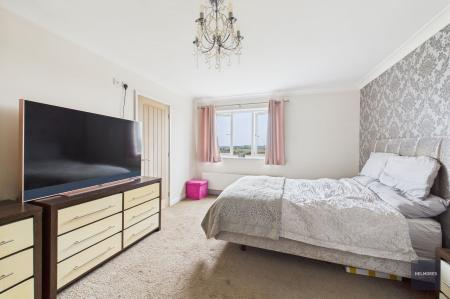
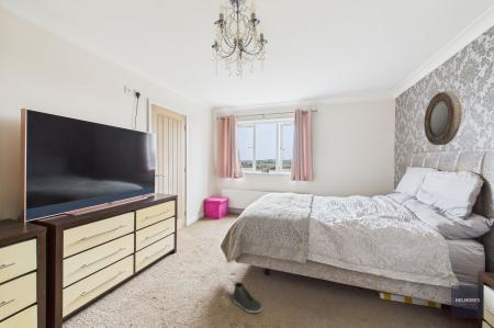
+ sneaker [232,282,263,314]
+ home mirror [423,90,463,146]
